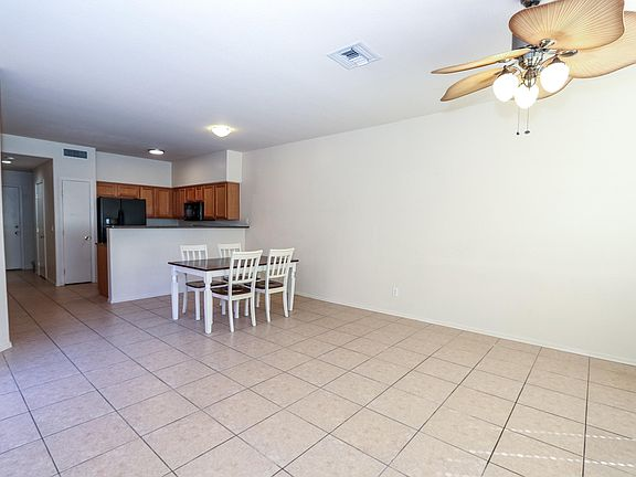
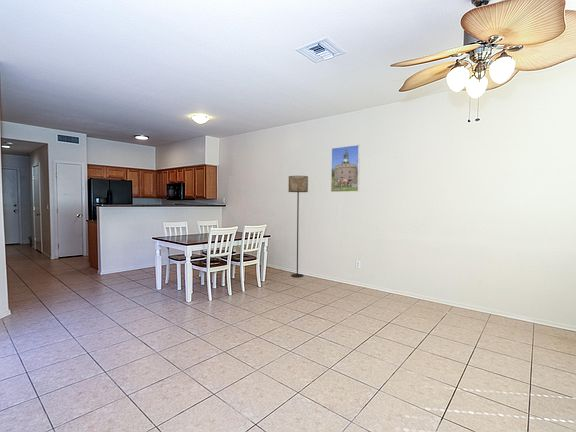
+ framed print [330,144,361,193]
+ floor lamp [287,175,309,278]
